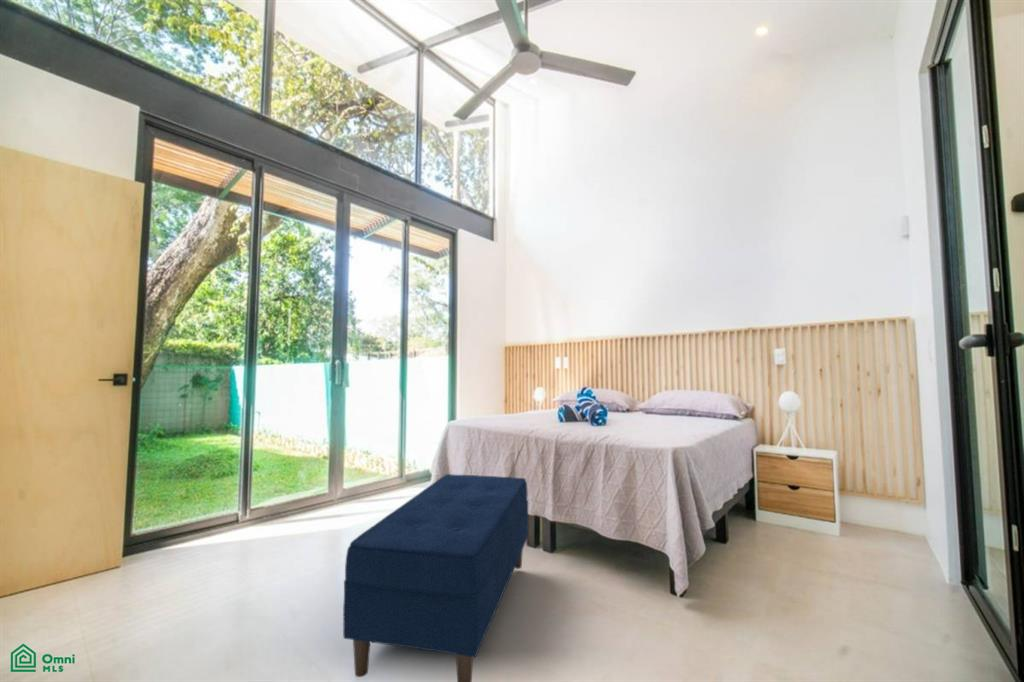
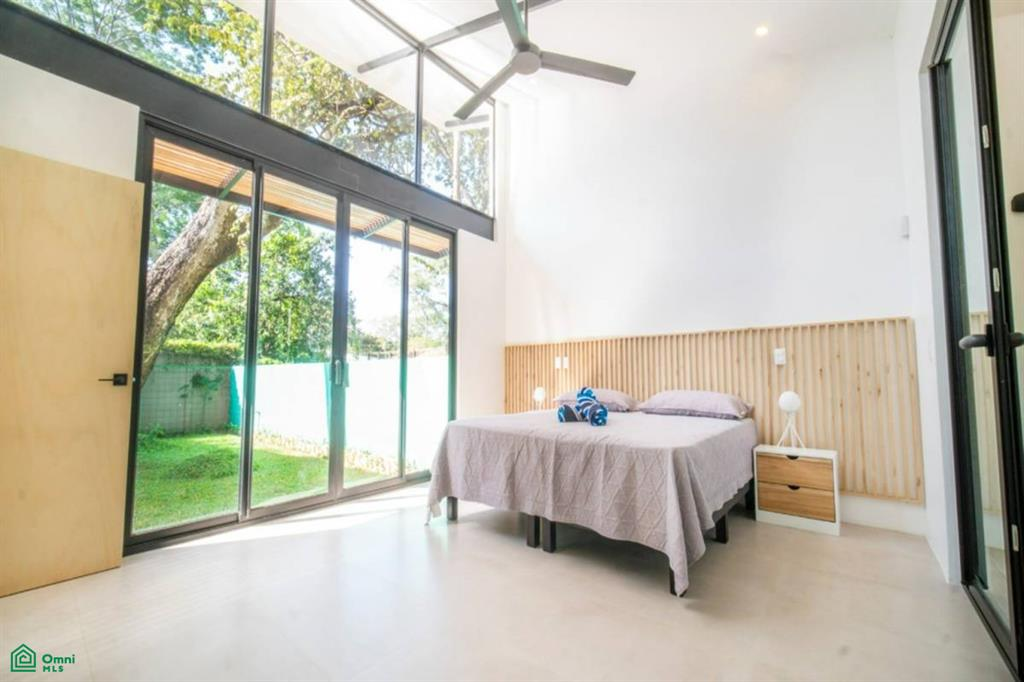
- bench [342,473,529,682]
